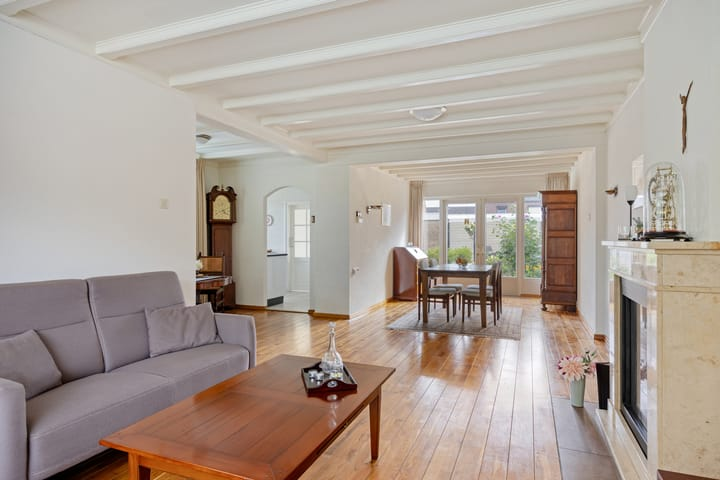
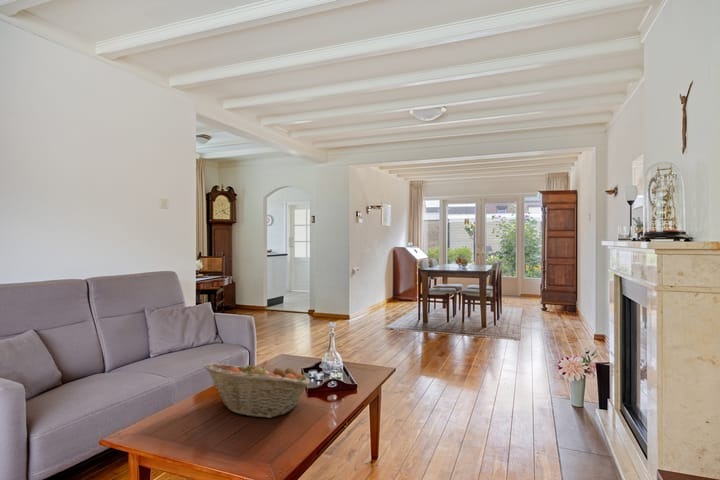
+ fruit basket [203,360,311,419]
